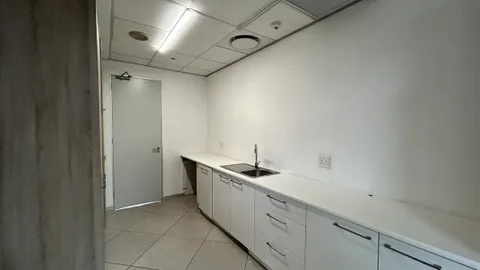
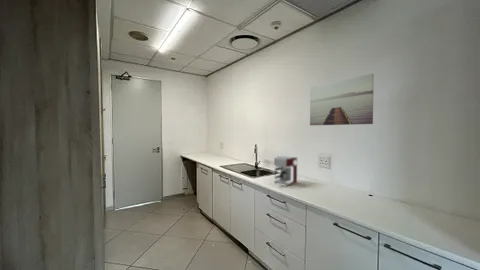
+ wall art [309,73,375,126]
+ coffee maker [273,152,298,186]
